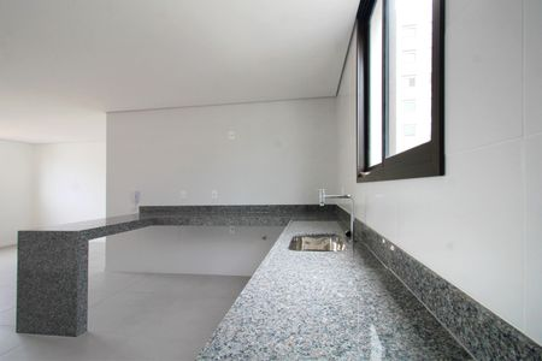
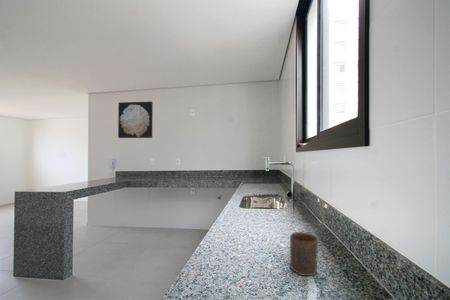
+ cup [289,231,319,277]
+ wall art [117,101,154,139]
